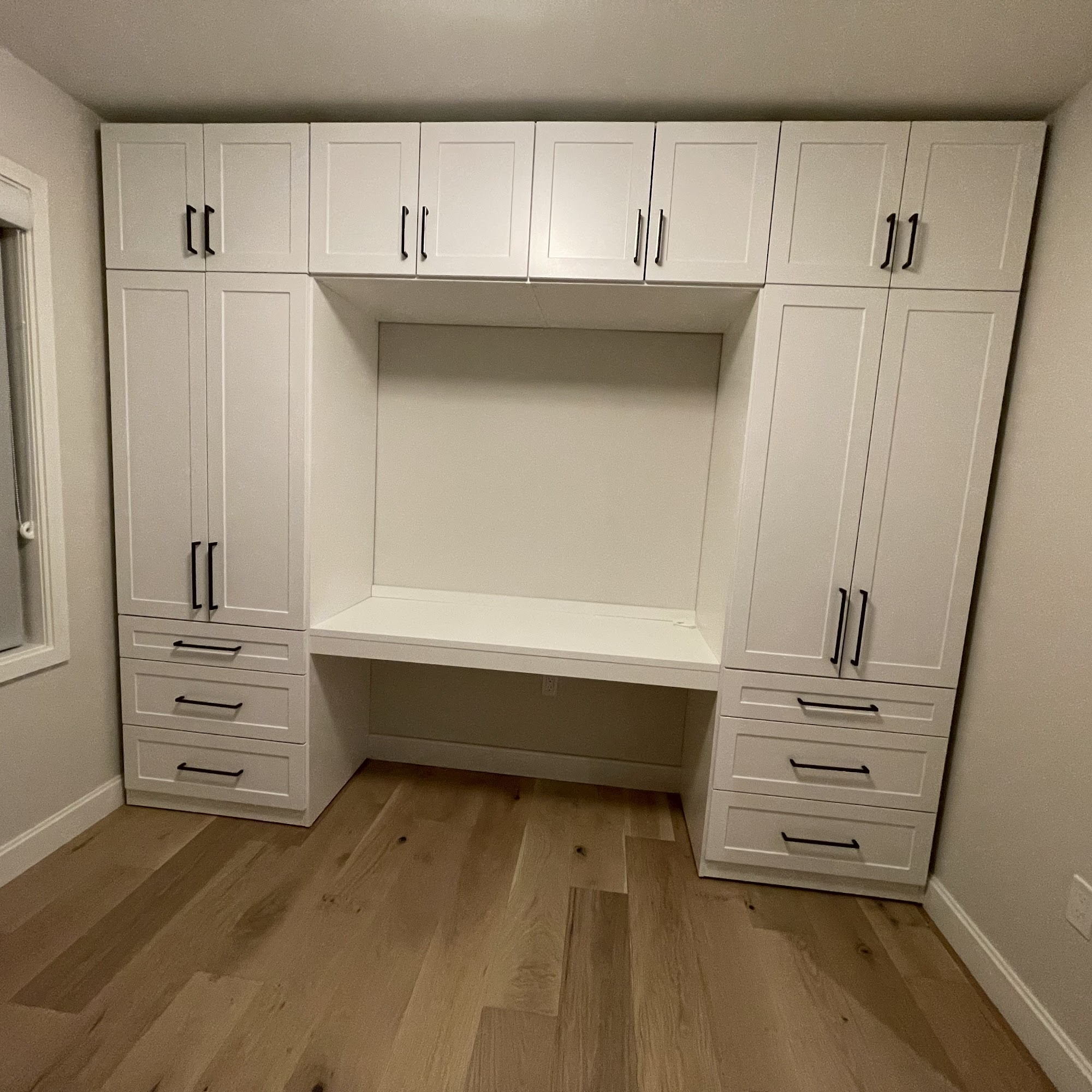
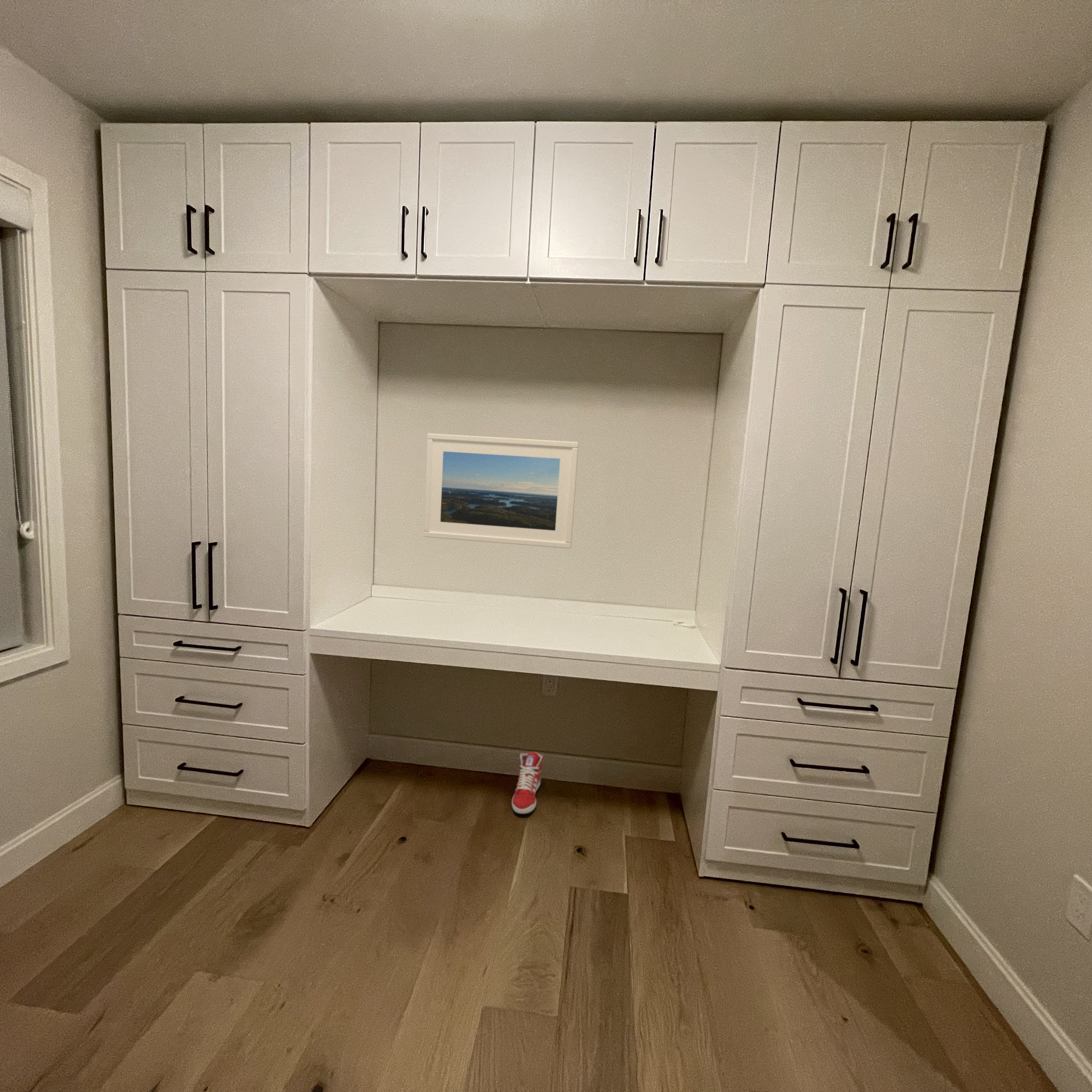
+ sneaker [511,751,544,815]
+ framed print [423,433,579,549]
